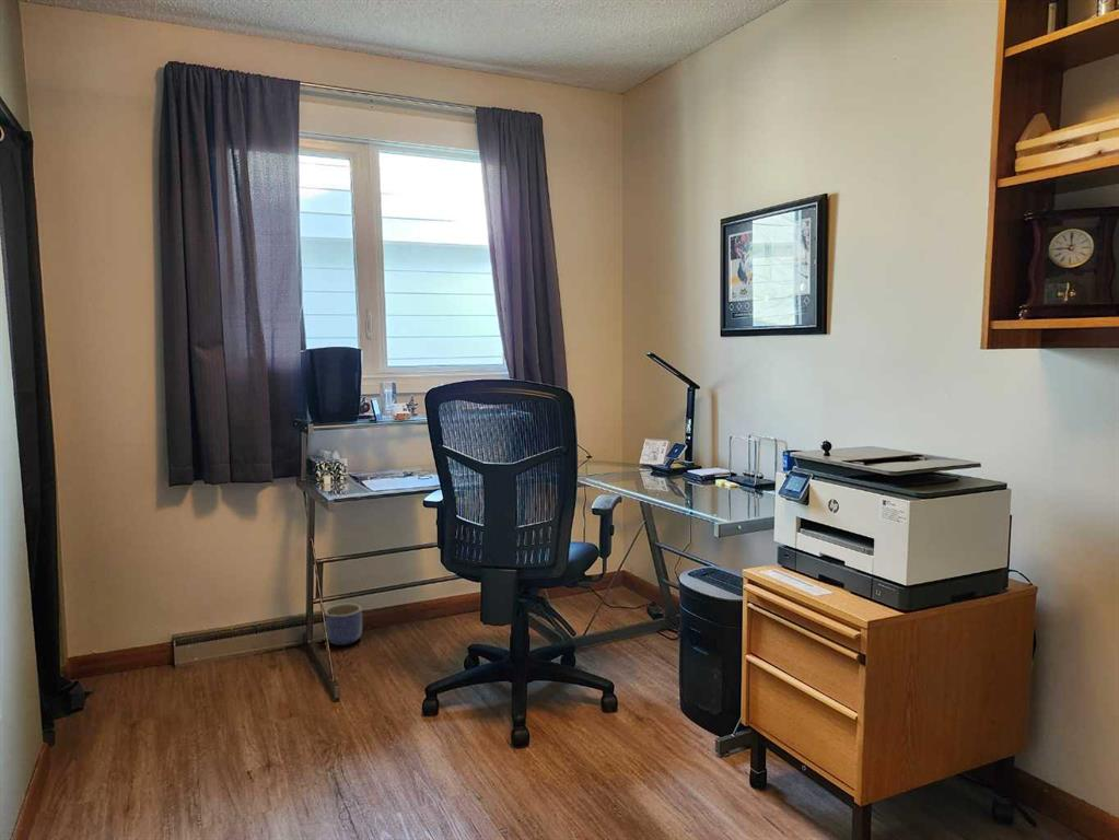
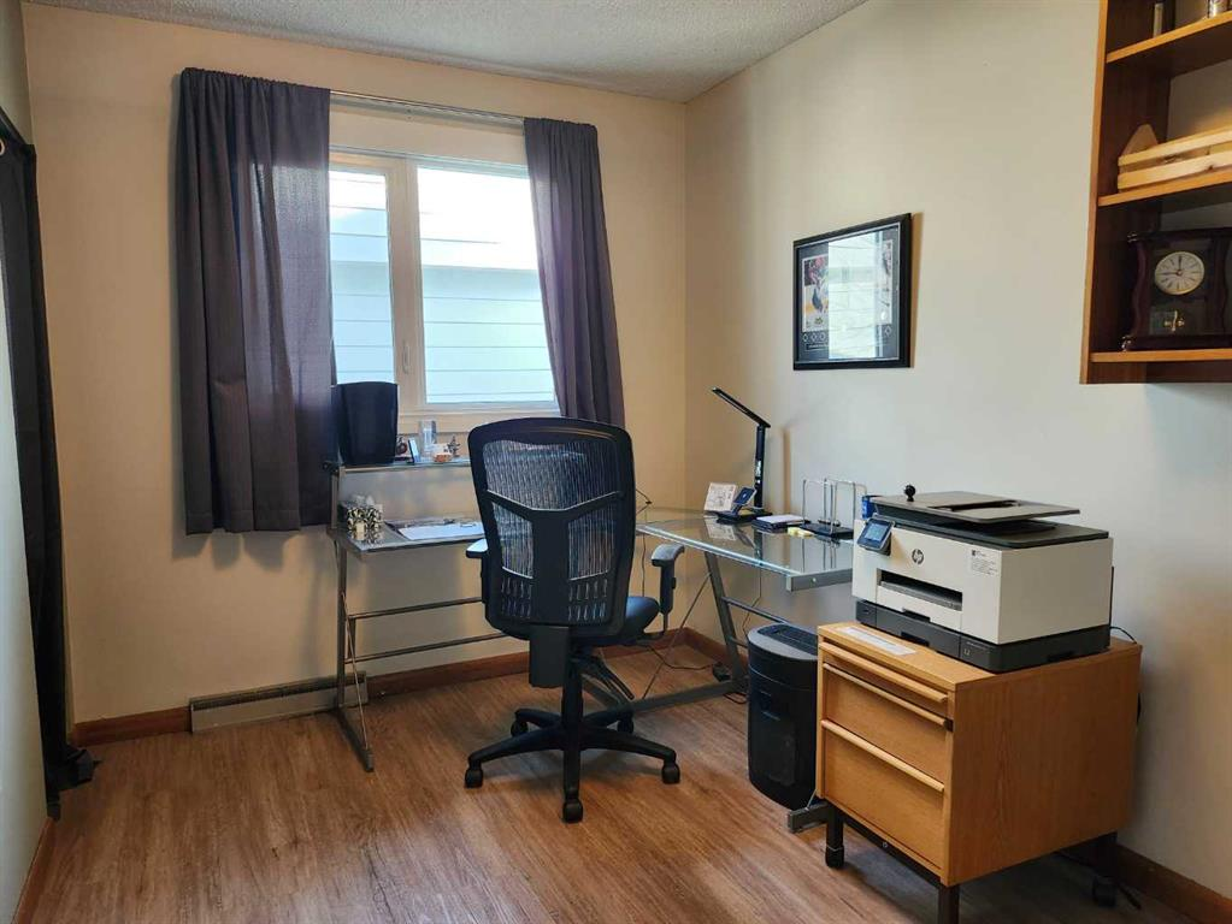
- planter [324,603,363,646]
